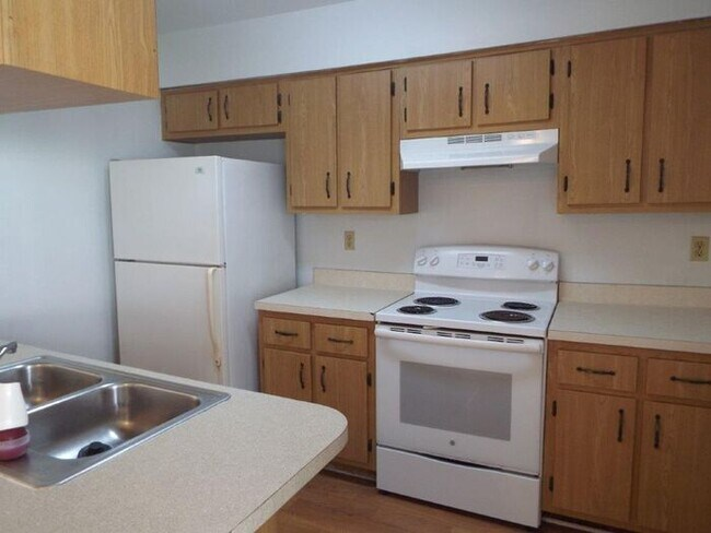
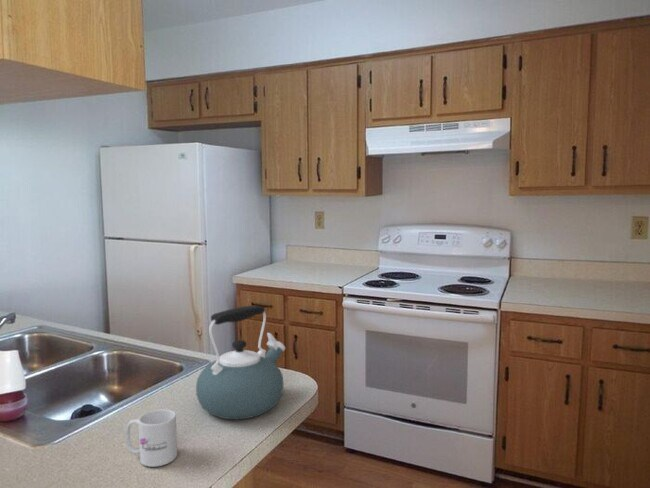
+ mug [125,408,178,468]
+ kettle [195,304,286,420]
